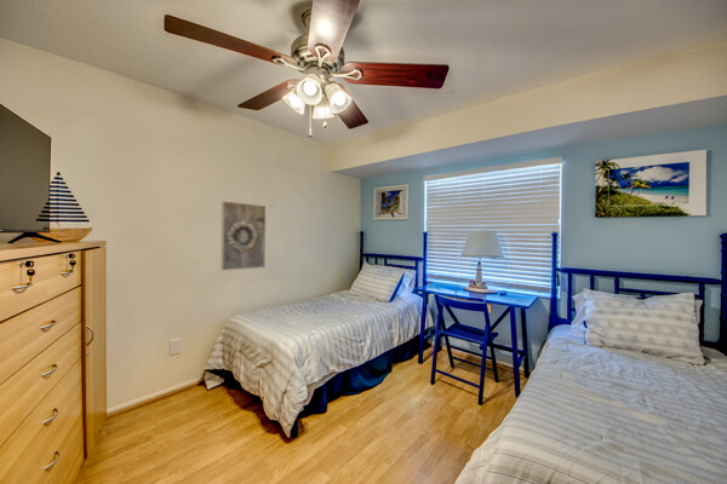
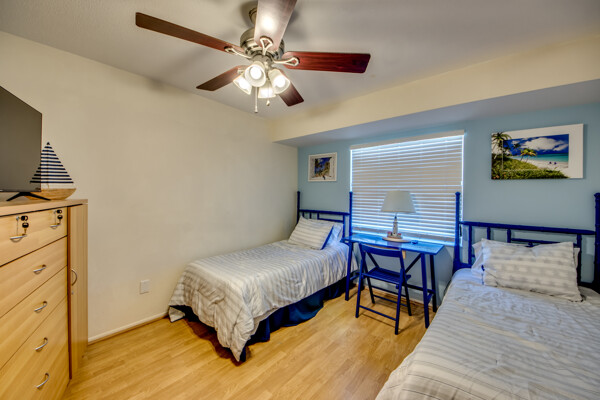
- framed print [219,200,267,271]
